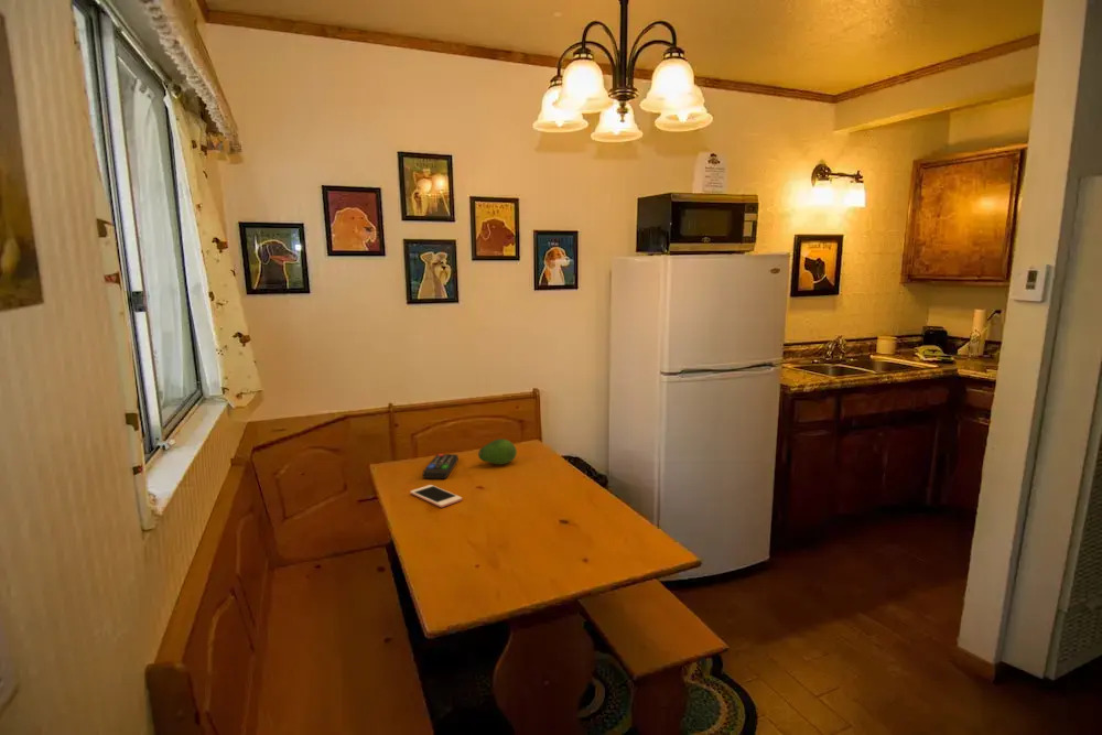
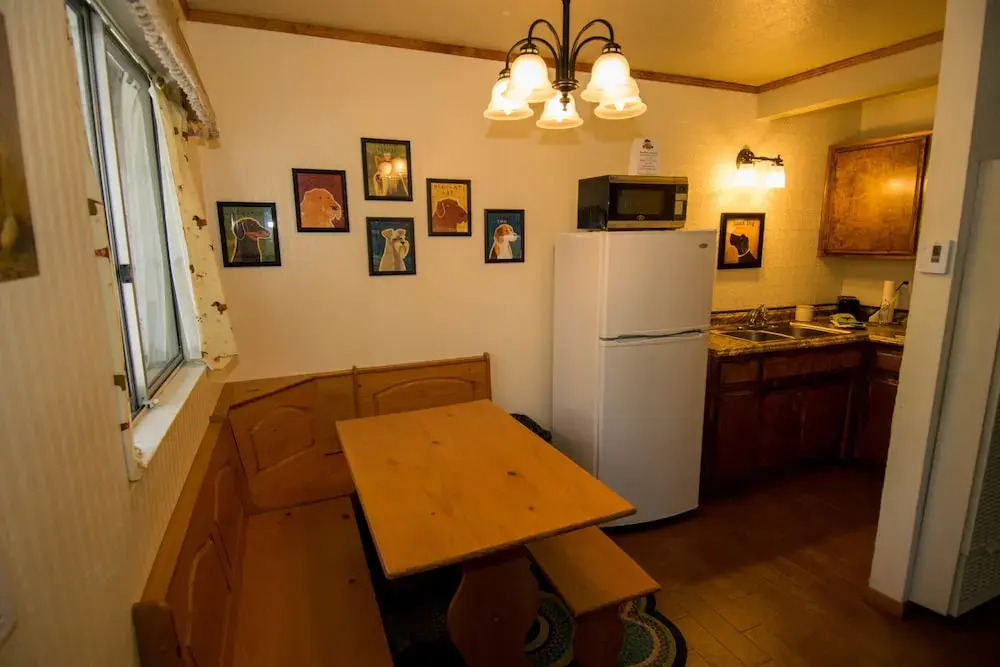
- remote control [422,453,460,479]
- fruit [477,437,518,466]
- cell phone [409,484,463,508]
